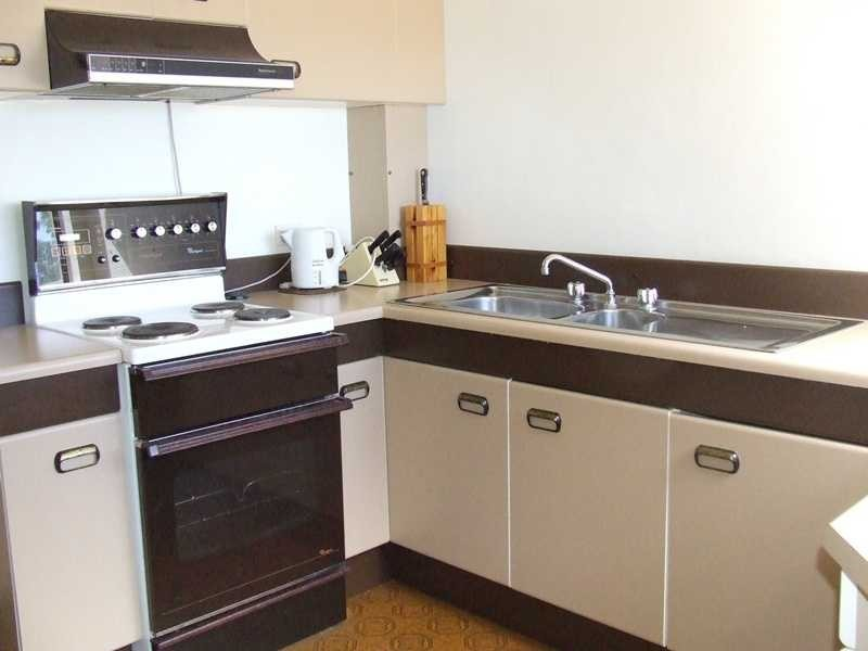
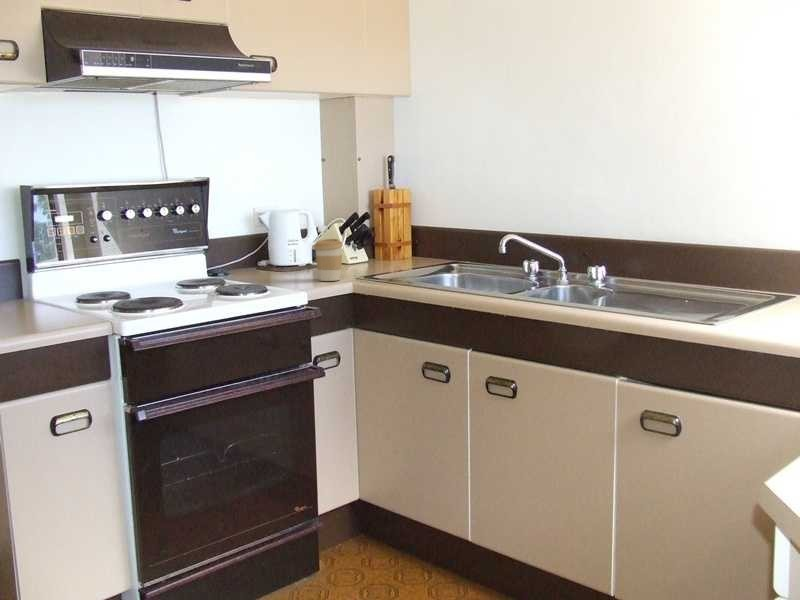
+ coffee cup [313,238,344,282]
